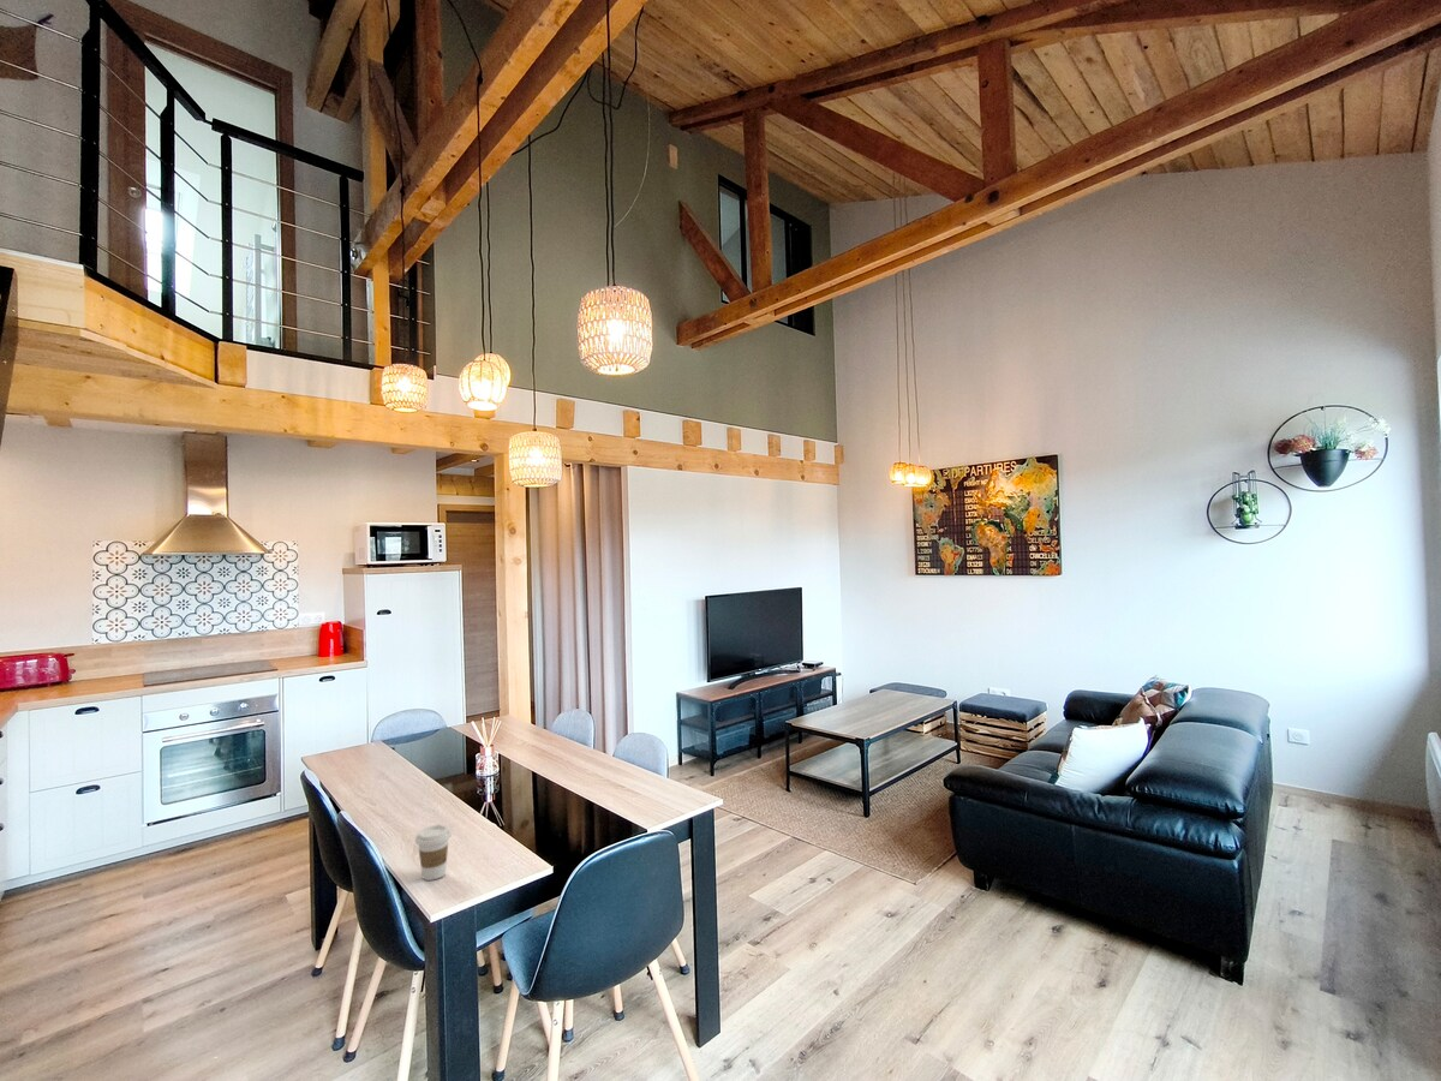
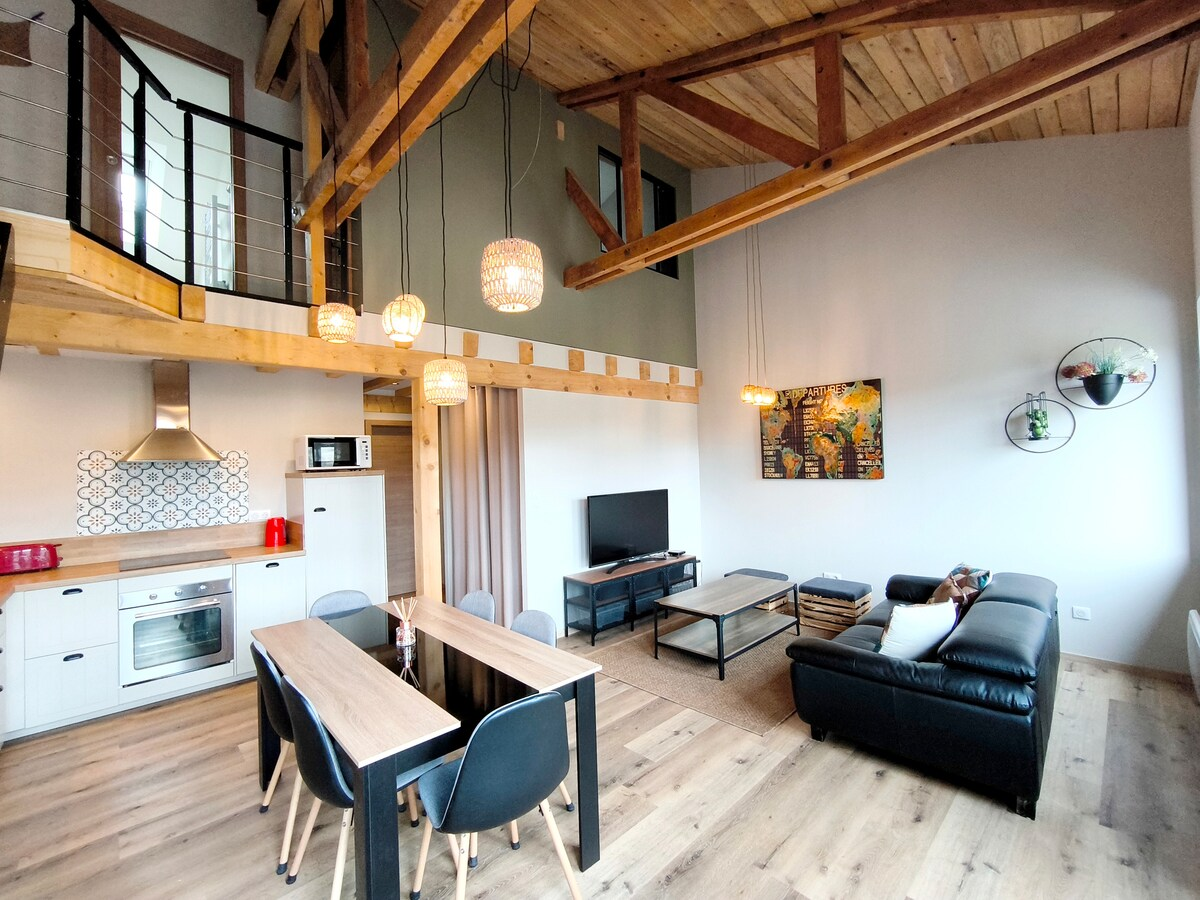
- coffee cup [414,824,453,882]
